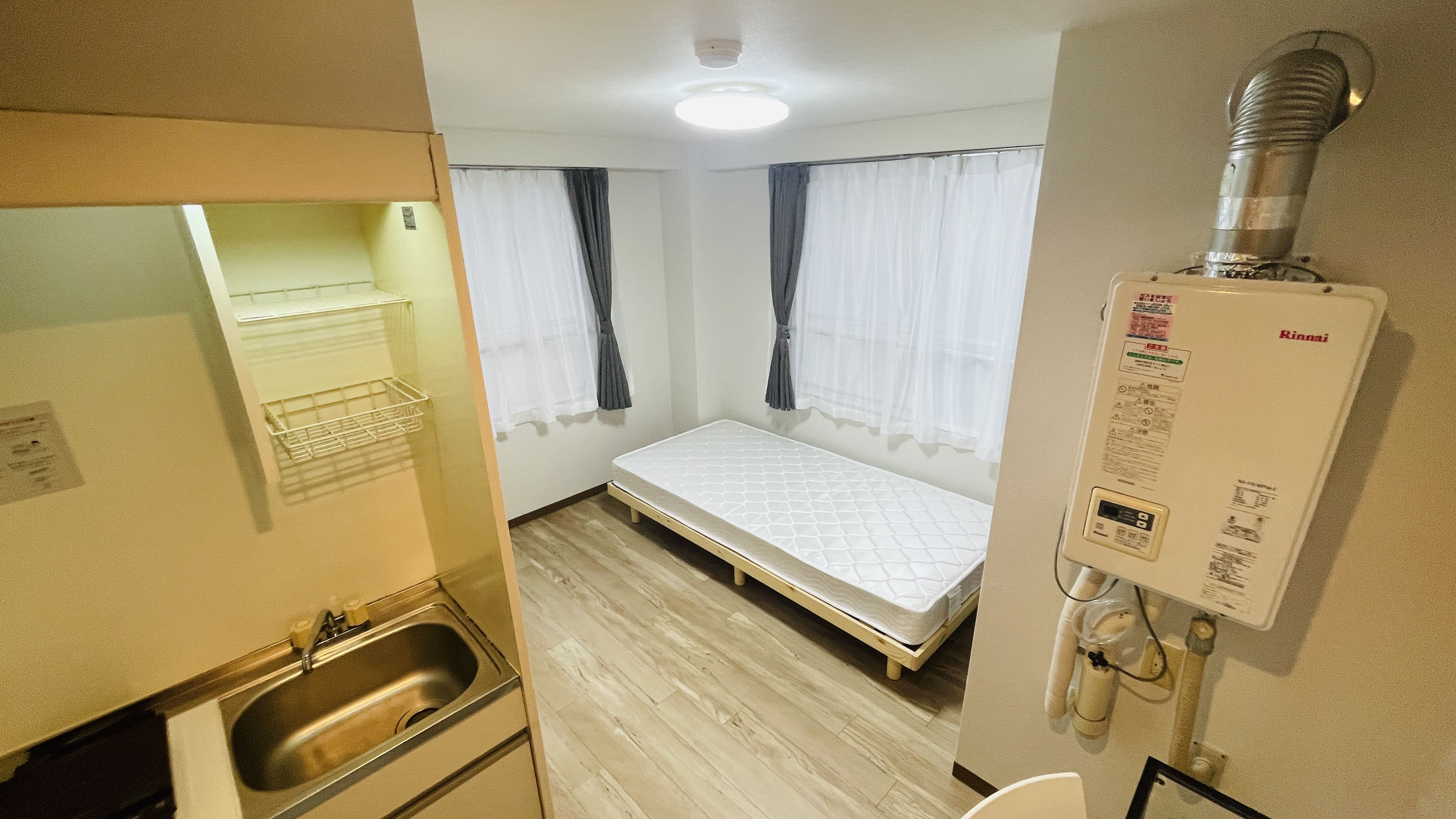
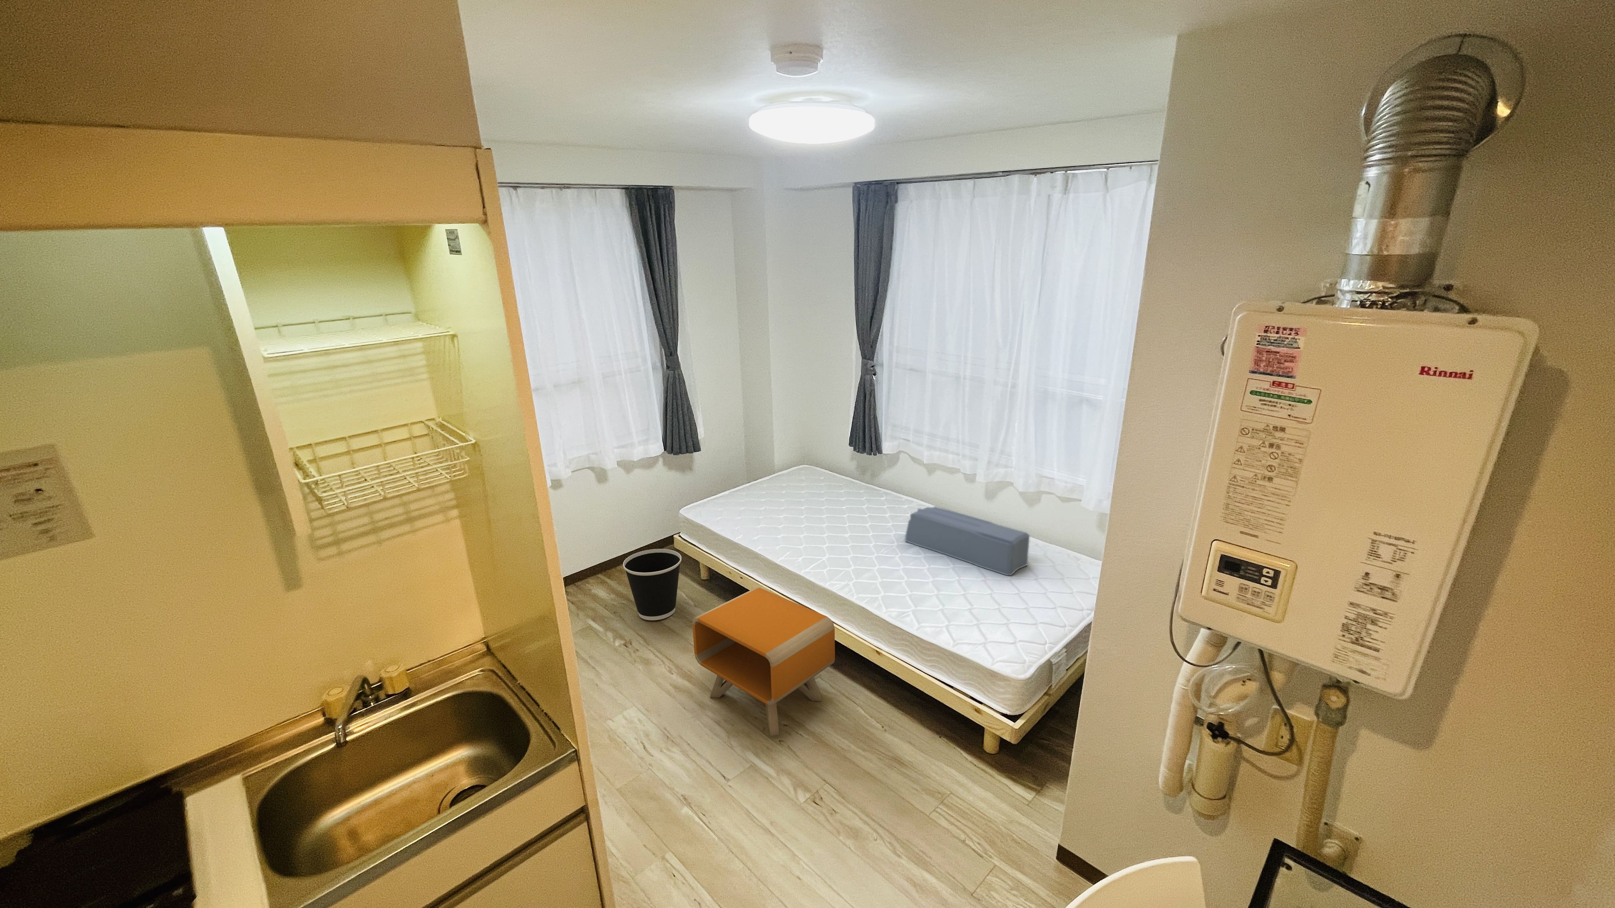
+ cushion [905,506,1030,577]
+ wastebasket [622,549,682,621]
+ nightstand [692,586,835,736]
